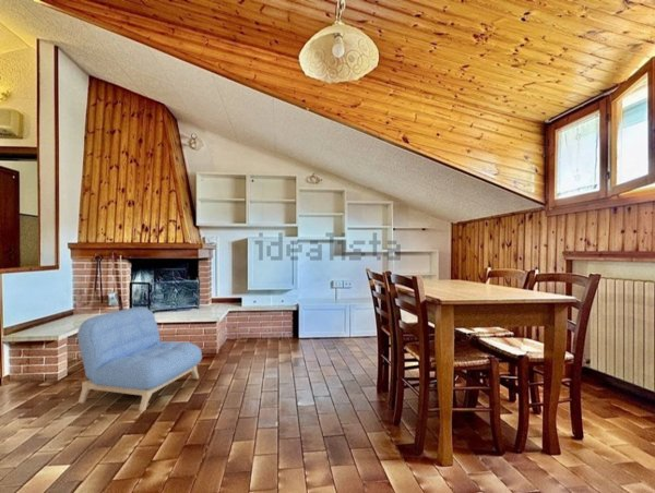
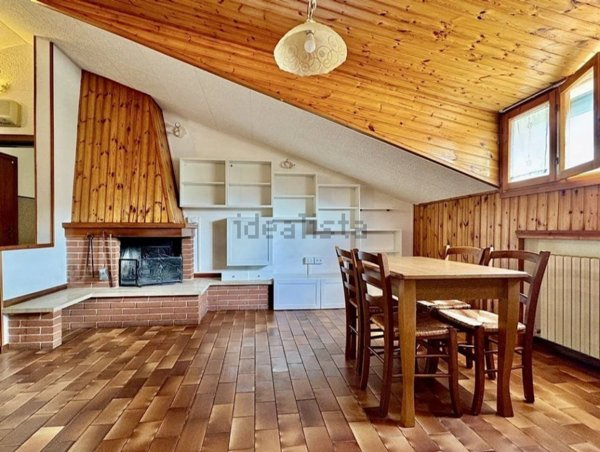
- armchair [76,305,203,412]
